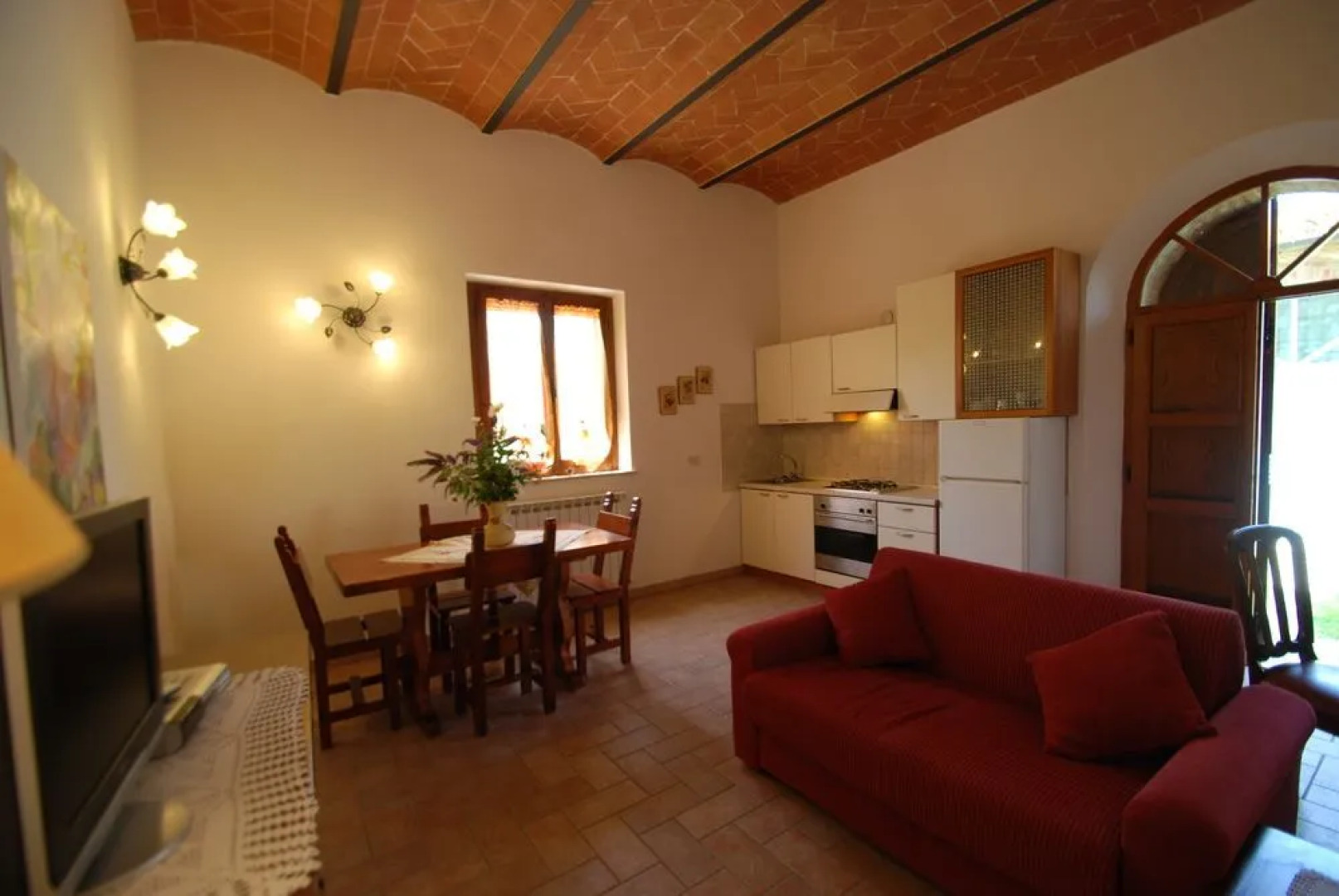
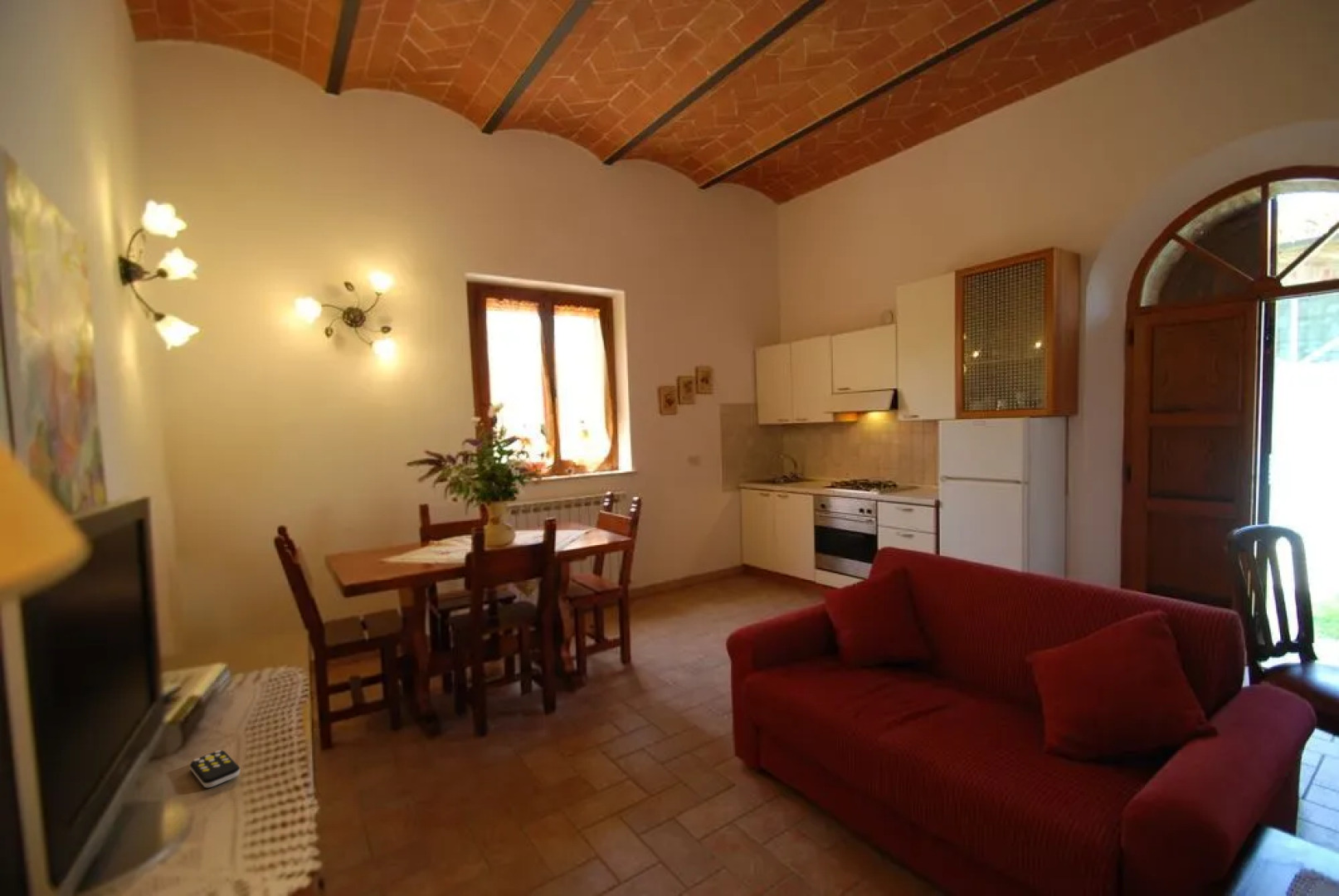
+ remote control [189,749,241,788]
